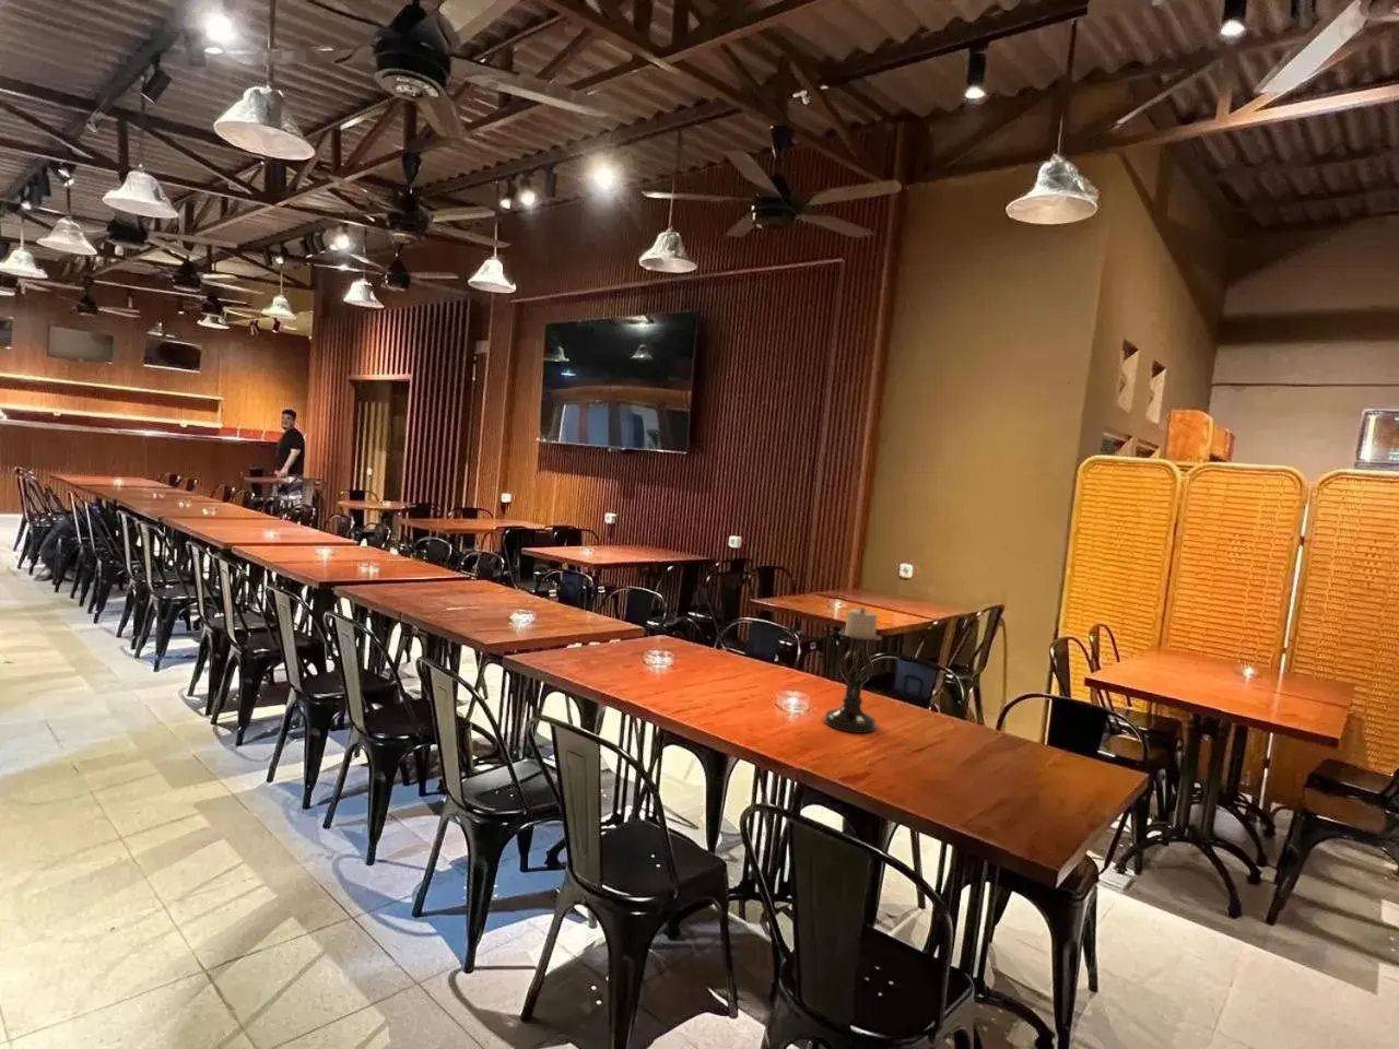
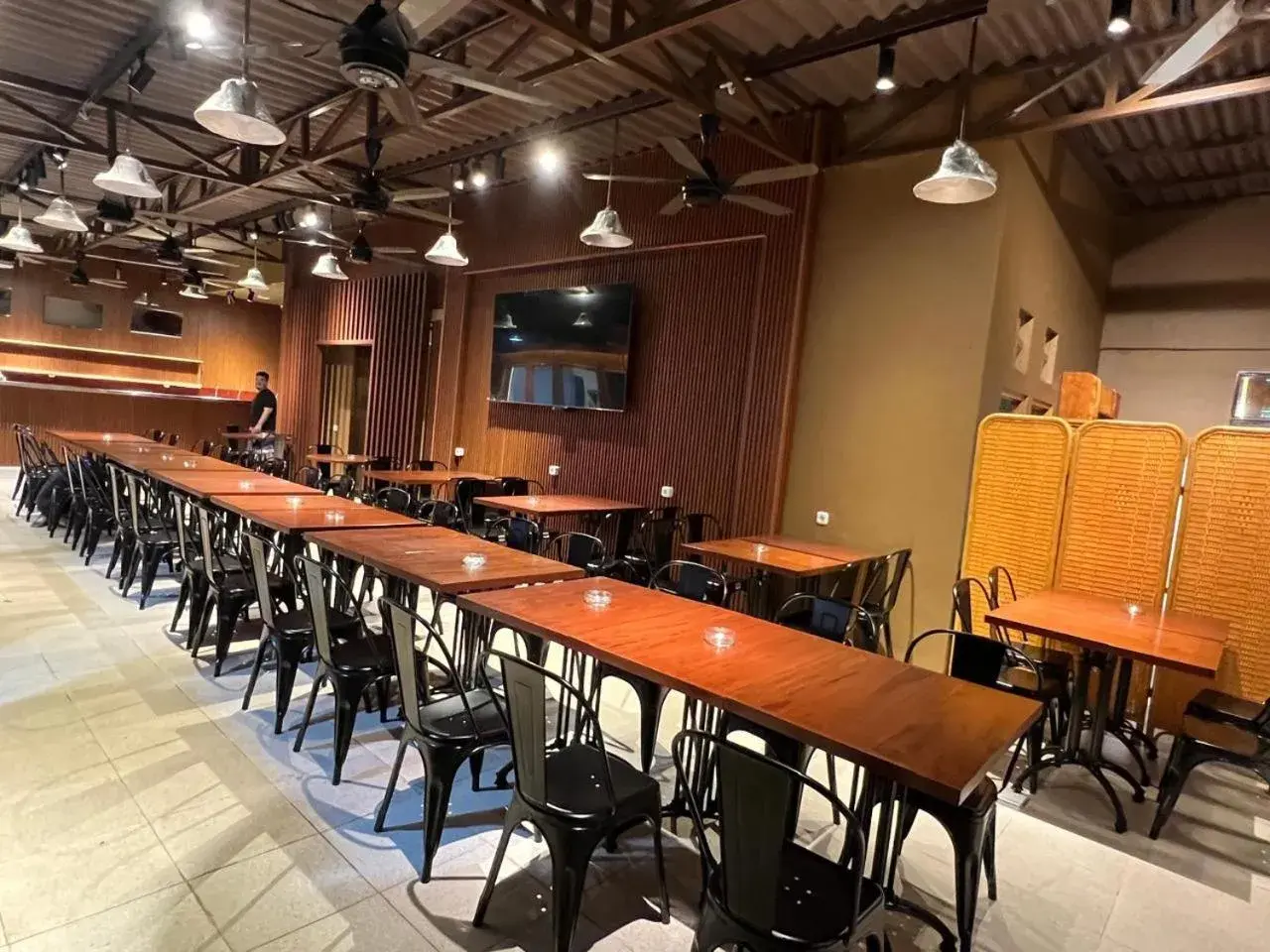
- candle holder [823,606,883,734]
